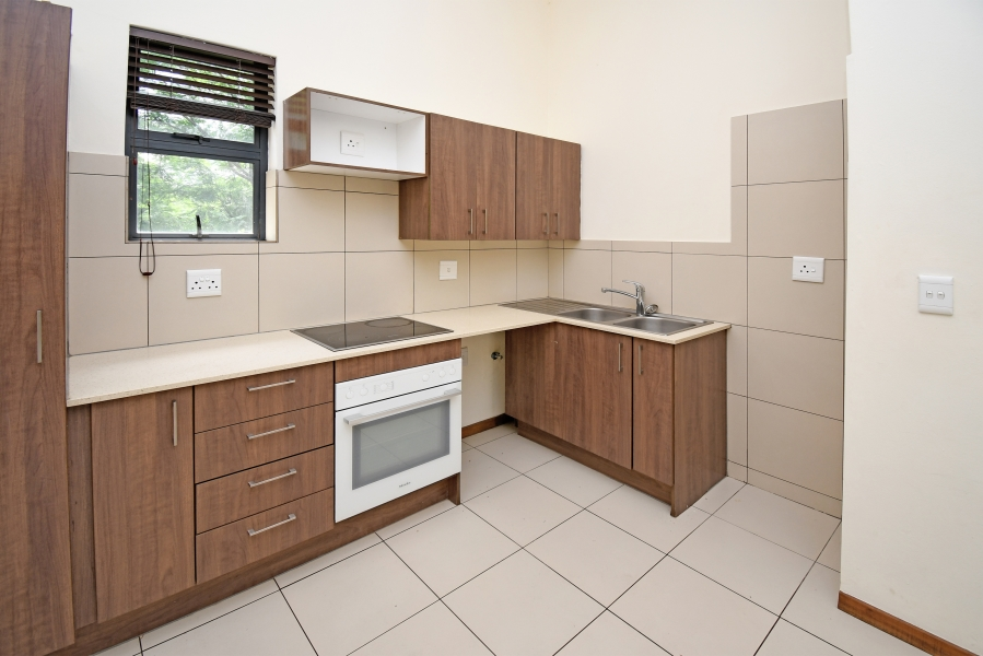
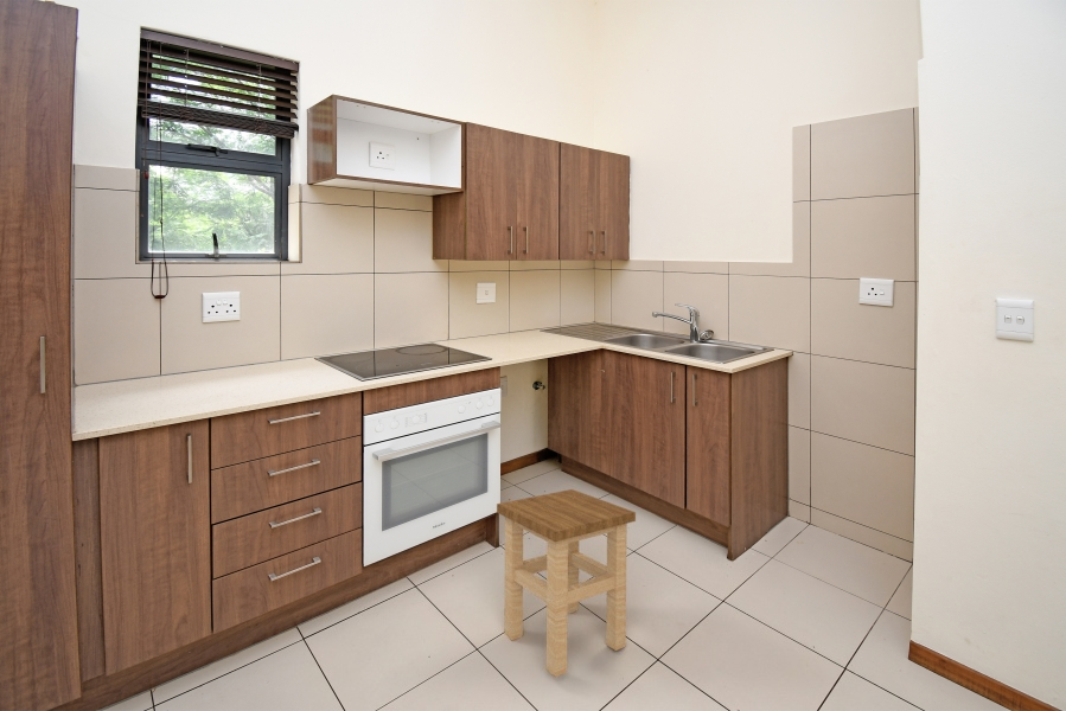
+ stool [496,488,637,678]
